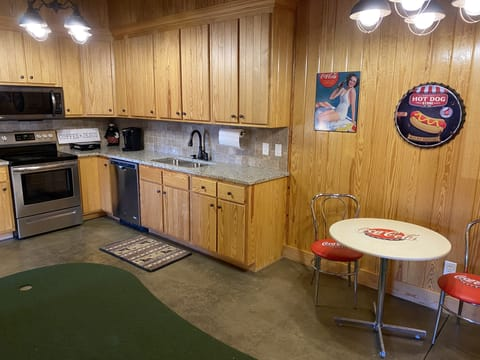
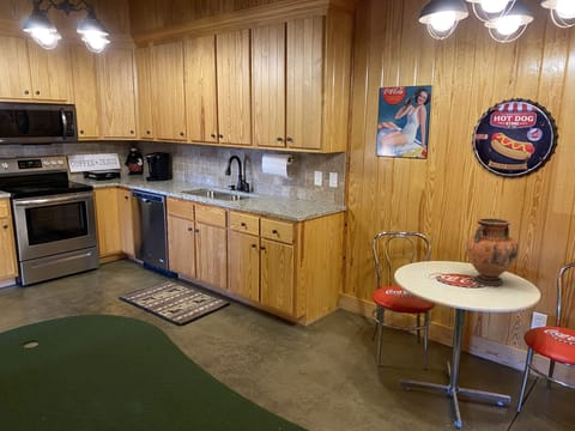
+ vase [465,218,520,287]
